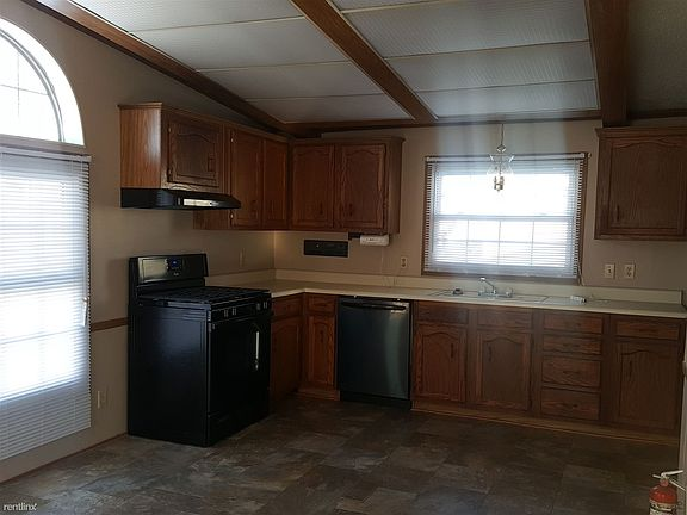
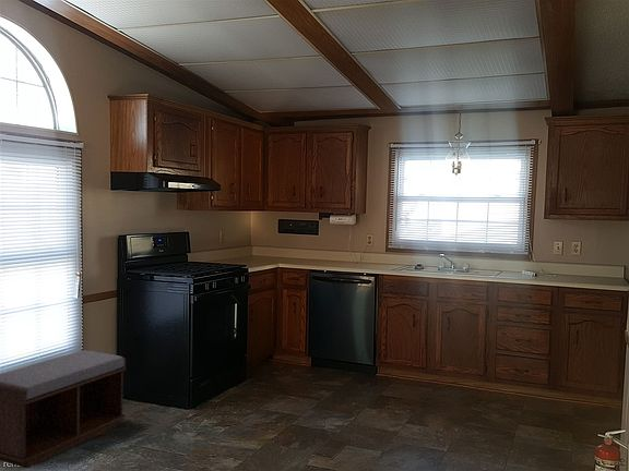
+ bench [0,349,127,470]
